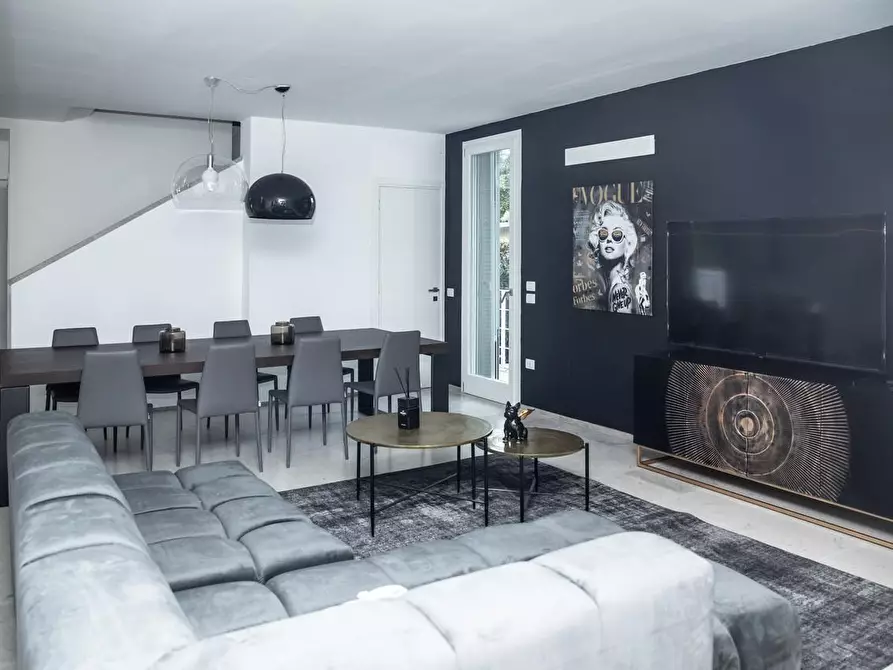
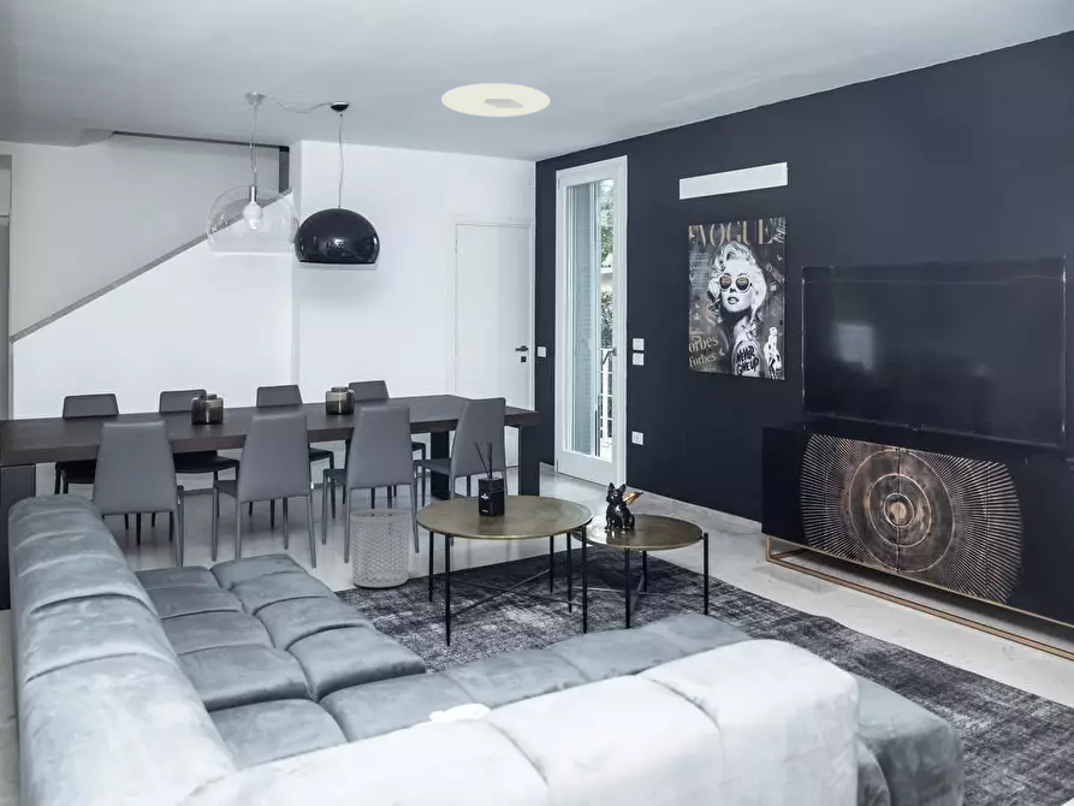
+ ceiling light [440,82,552,118]
+ waste bin [349,508,411,588]
